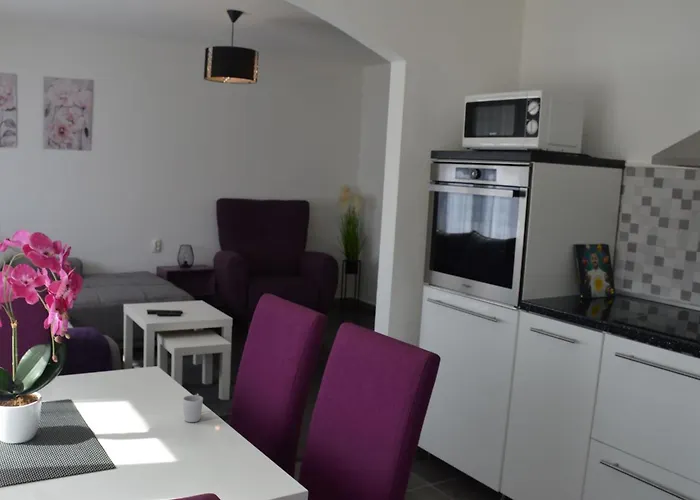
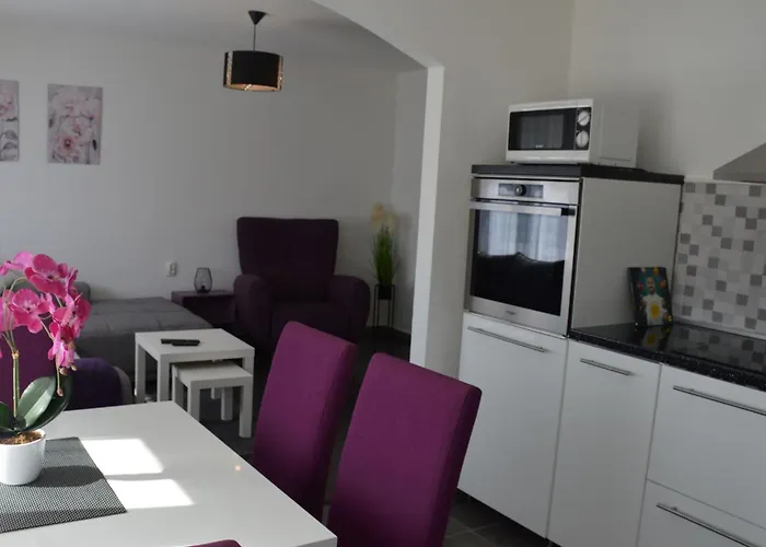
- cup [182,394,204,423]
